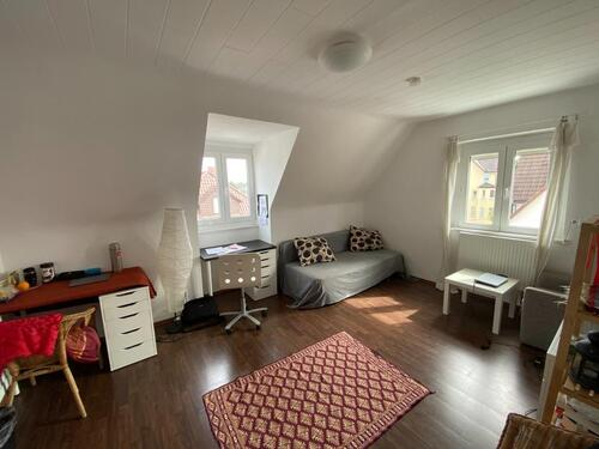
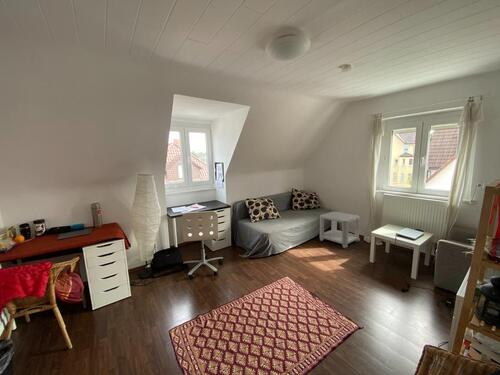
+ side table [319,211,361,249]
